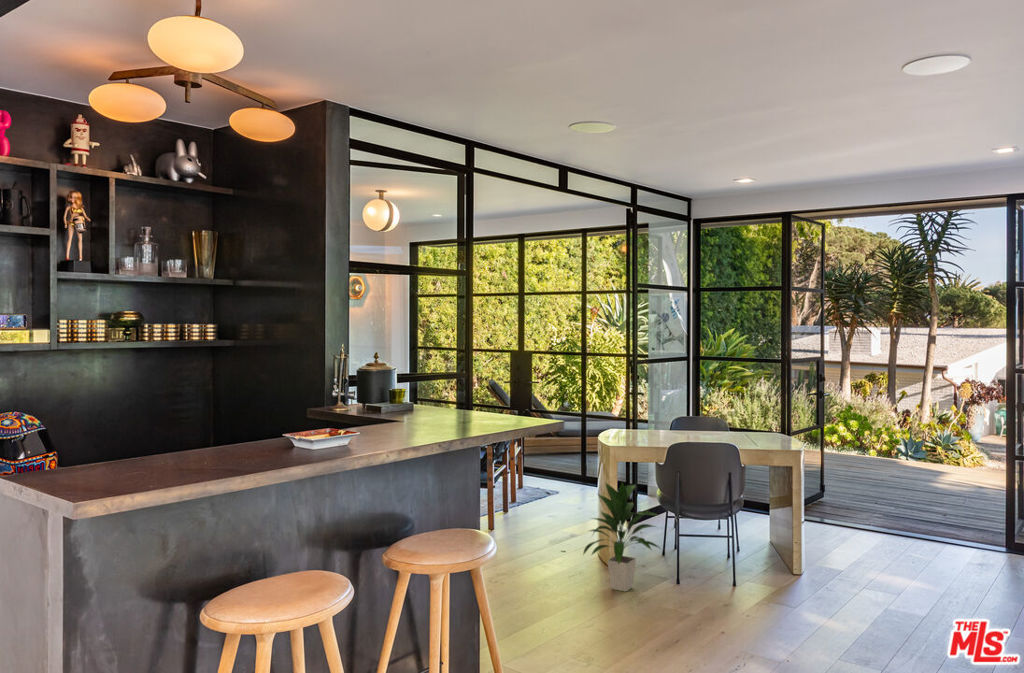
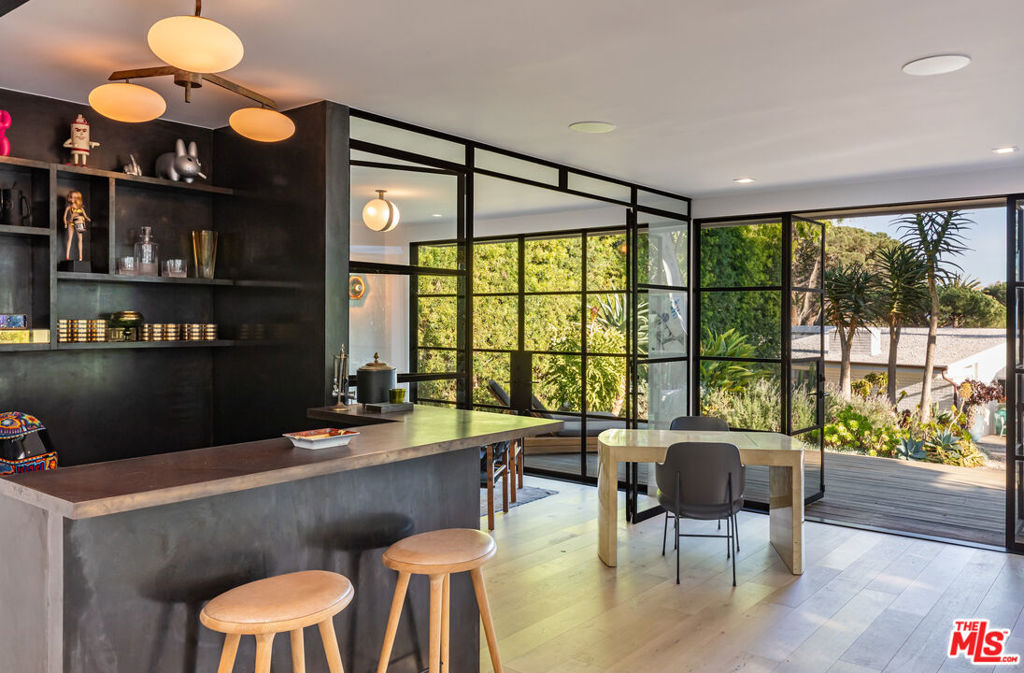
- indoor plant [582,481,662,593]
